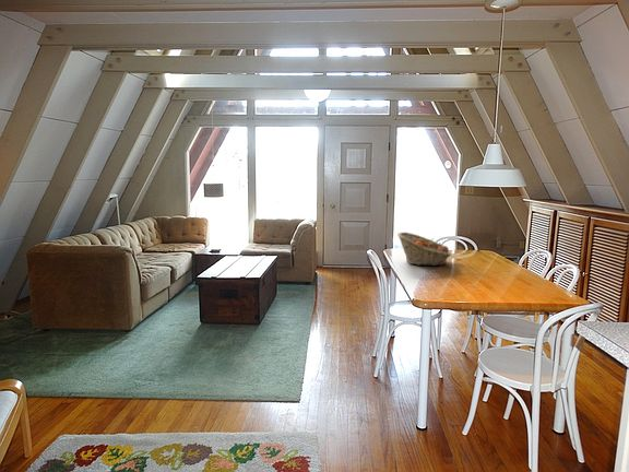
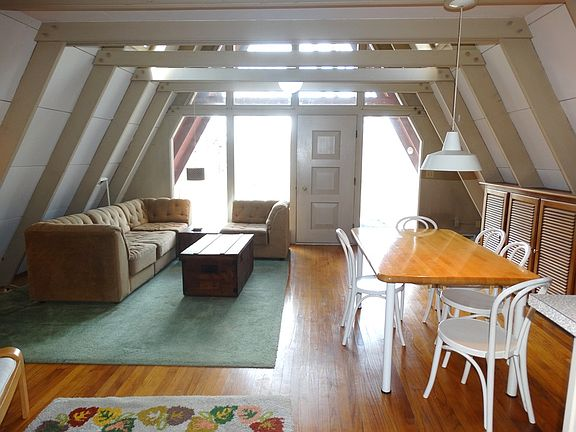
- fruit basket [396,232,452,267]
